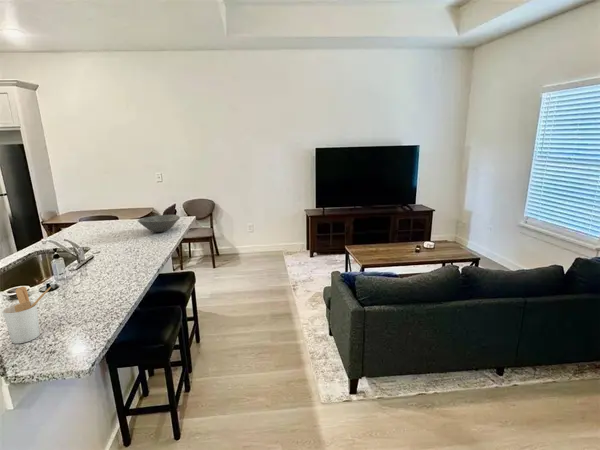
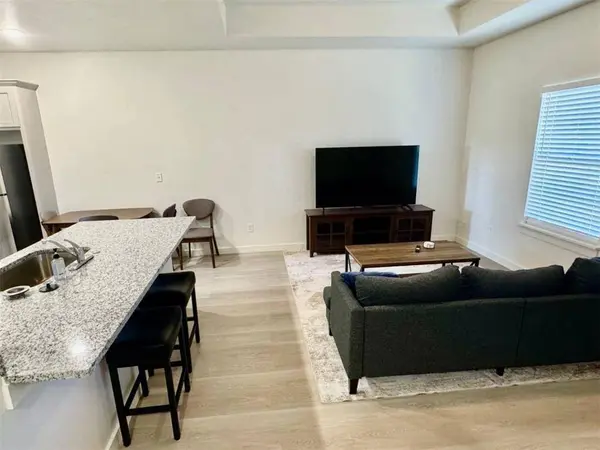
- bowl [137,214,181,233]
- utensil holder [2,286,52,344]
